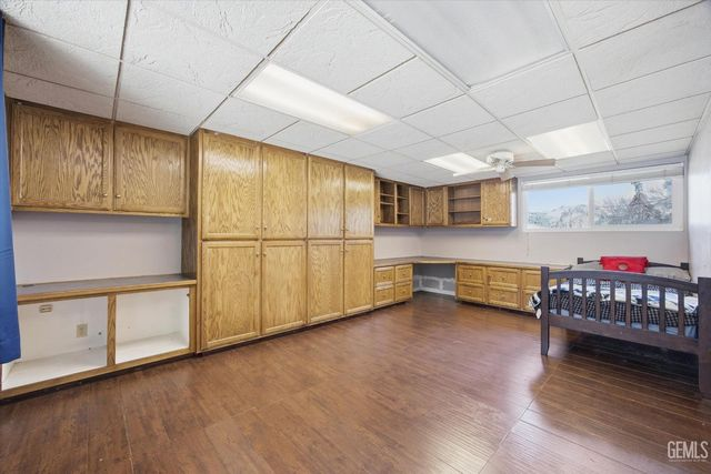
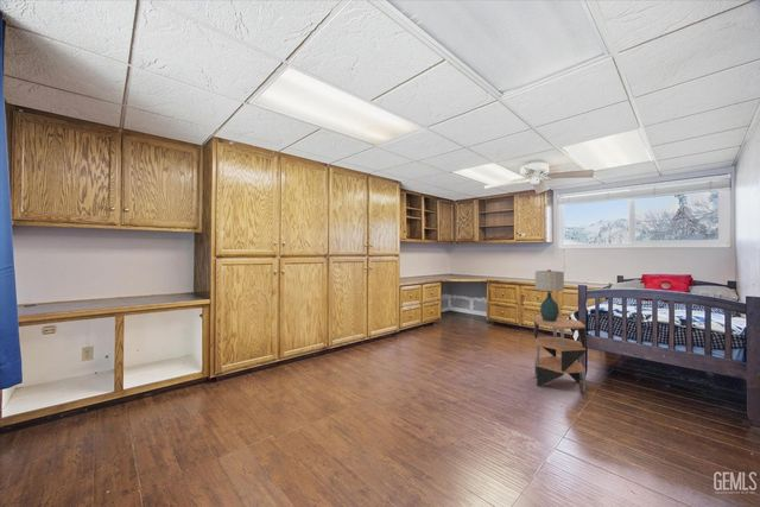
+ side table [533,317,587,393]
+ table lamp [534,268,565,322]
